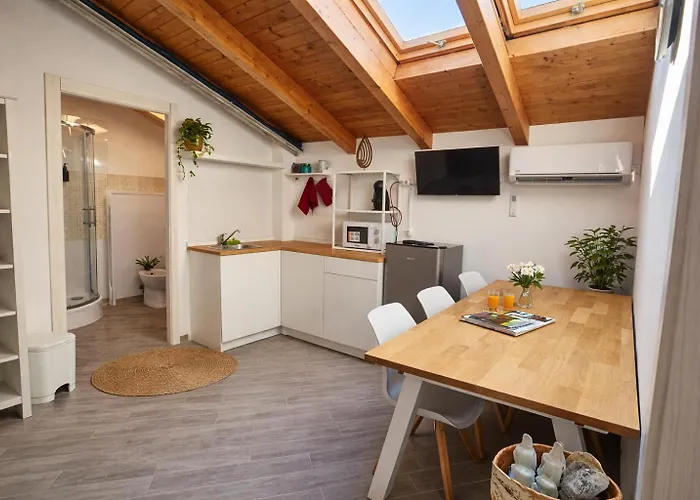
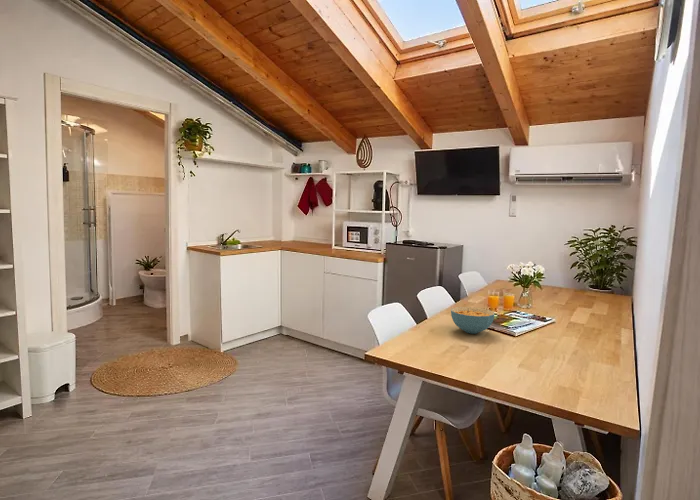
+ cereal bowl [450,306,495,335]
